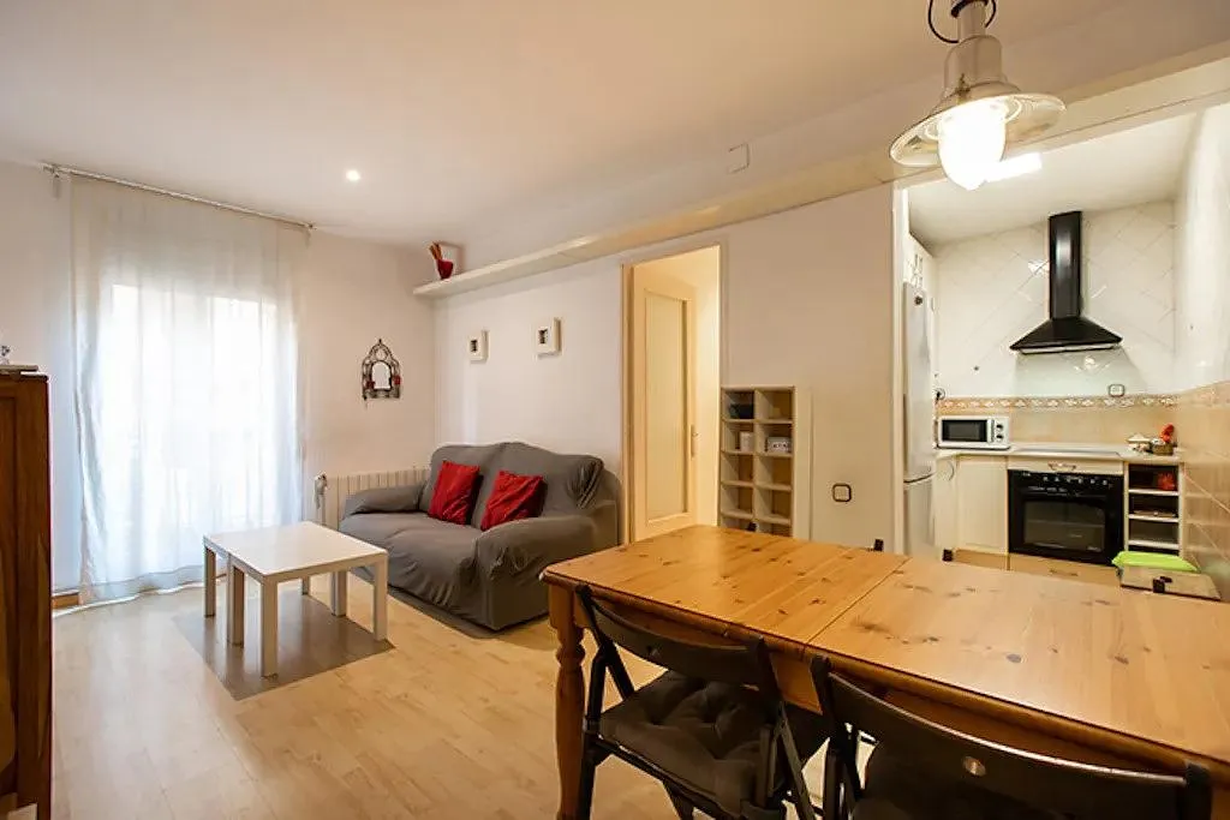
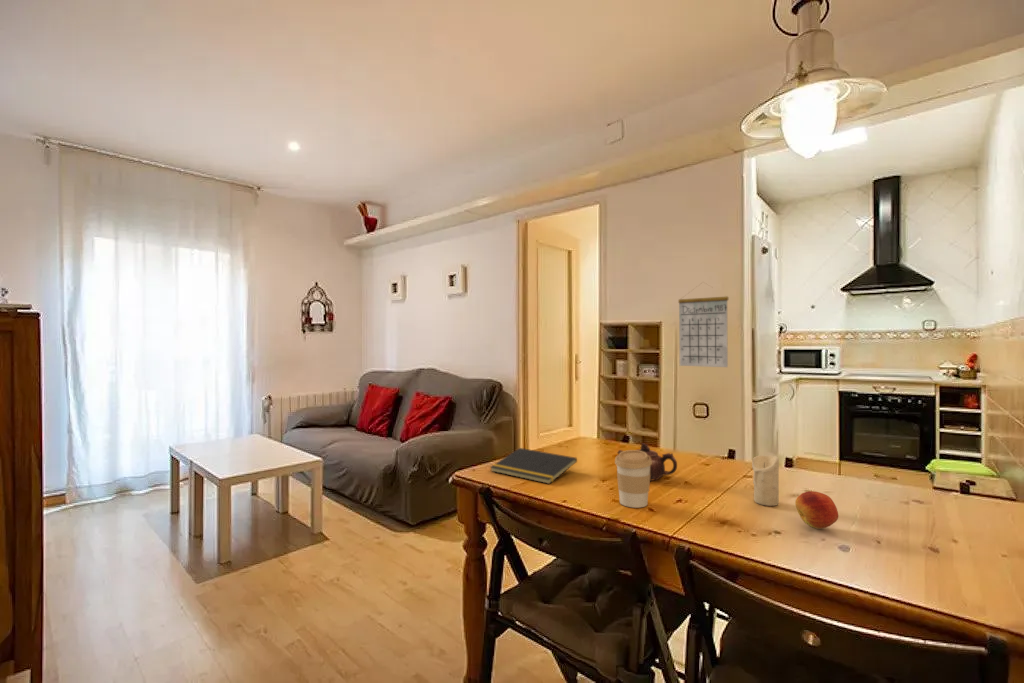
+ calendar [677,281,729,368]
+ coffee cup [614,449,652,509]
+ teapot [616,442,678,482]
+ notepad [489,447,578,485]
+ fruit [794,490,839,530]
+ candle [751,454,780,507]
